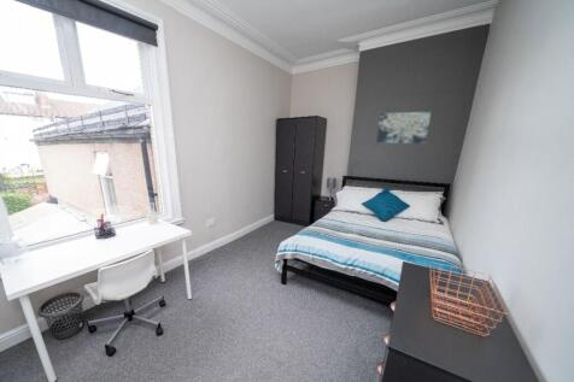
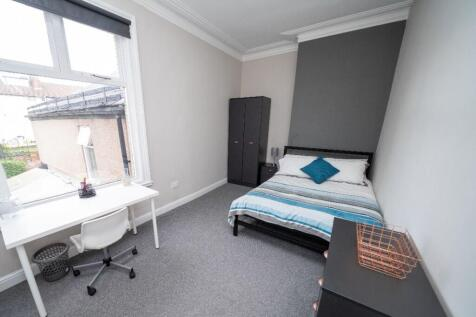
- wall art [375,110,433,145]
